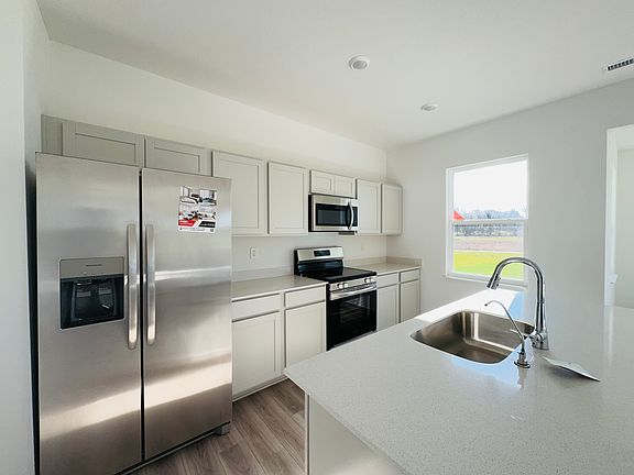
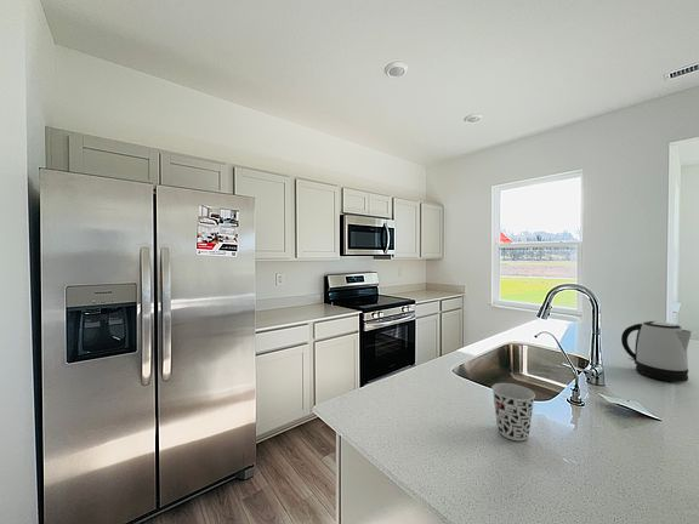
+ kettle [620,320,693,383]
+ cup [490,382,536,442]
